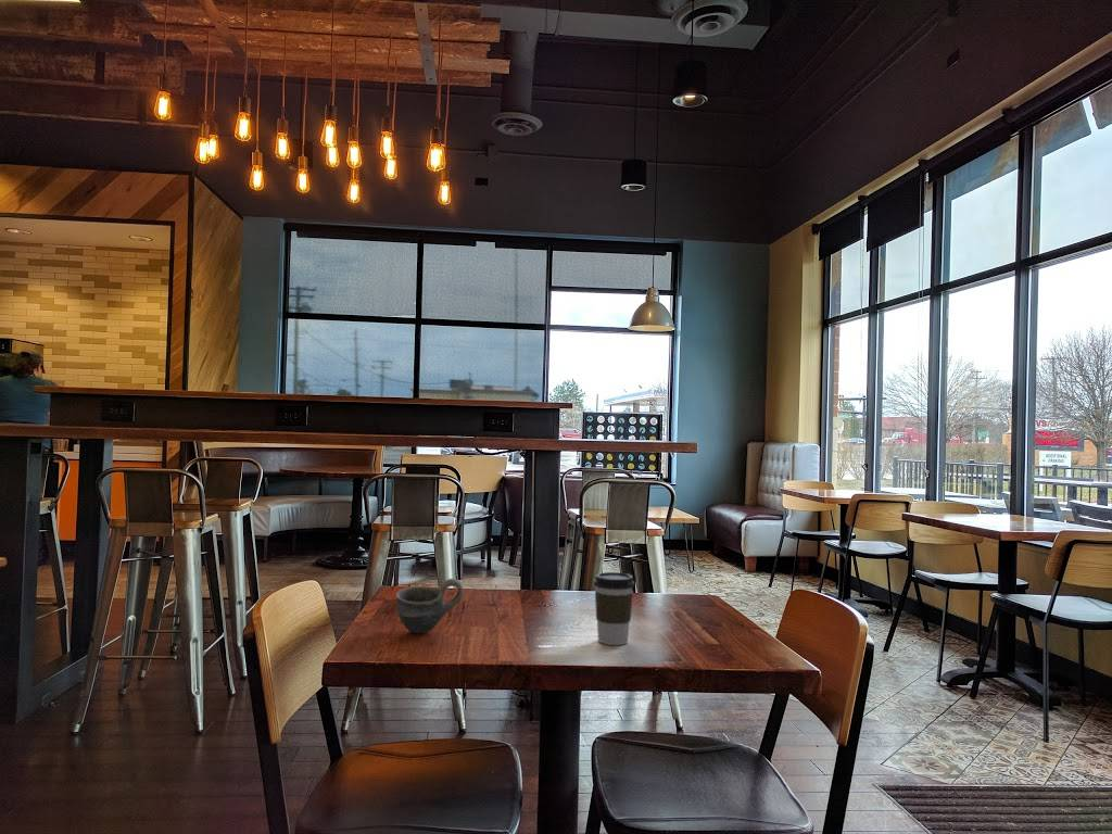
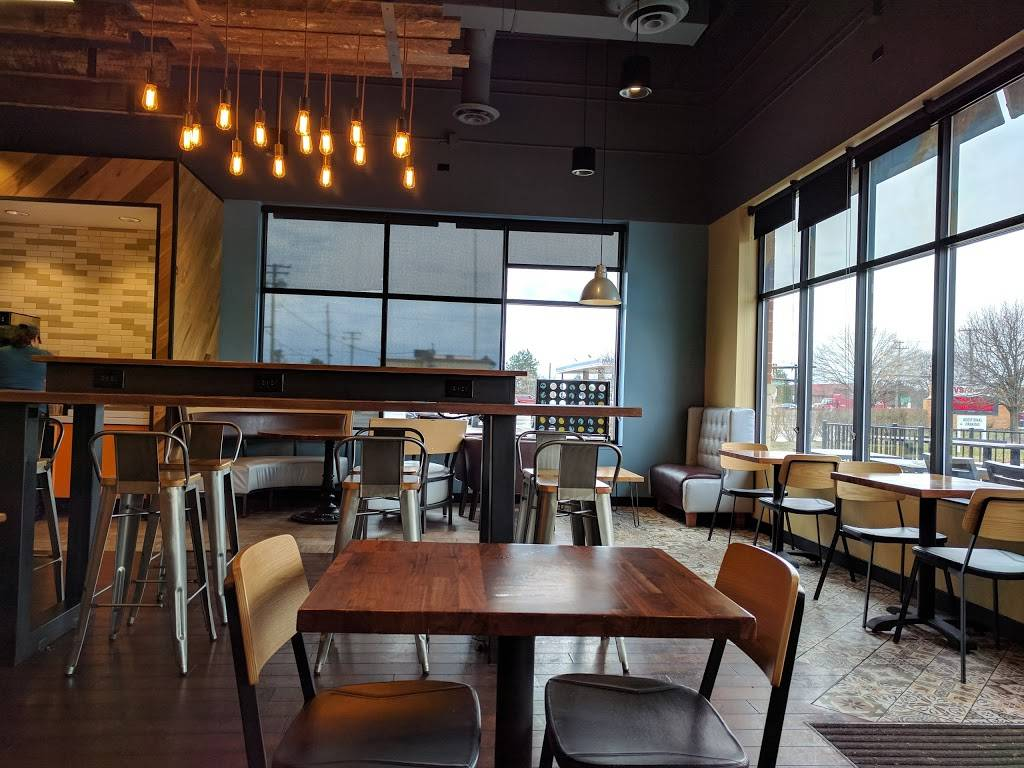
- cup [394,578,465,634]
- coffee cup [593,571,635,646]
